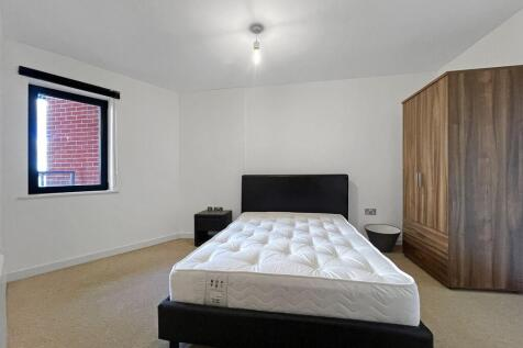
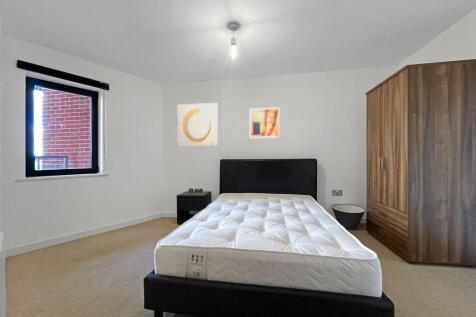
+ wall art [176,102,219,148]
+ wall art [248,106,281,139]
